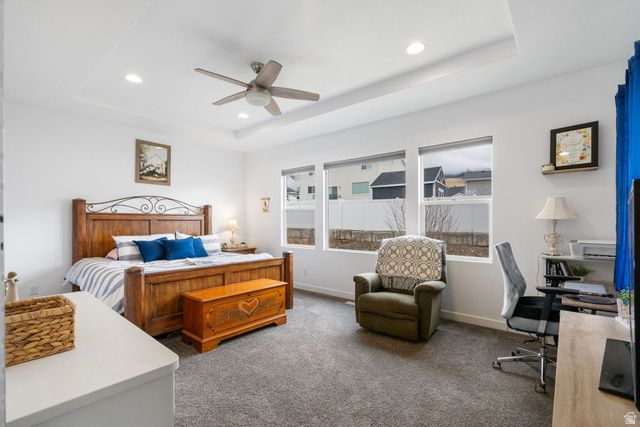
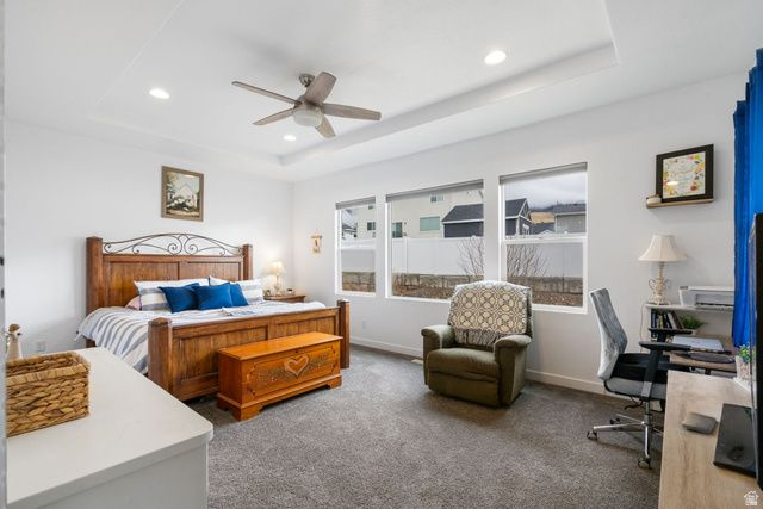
+ smartphone [681,411,718,435]
